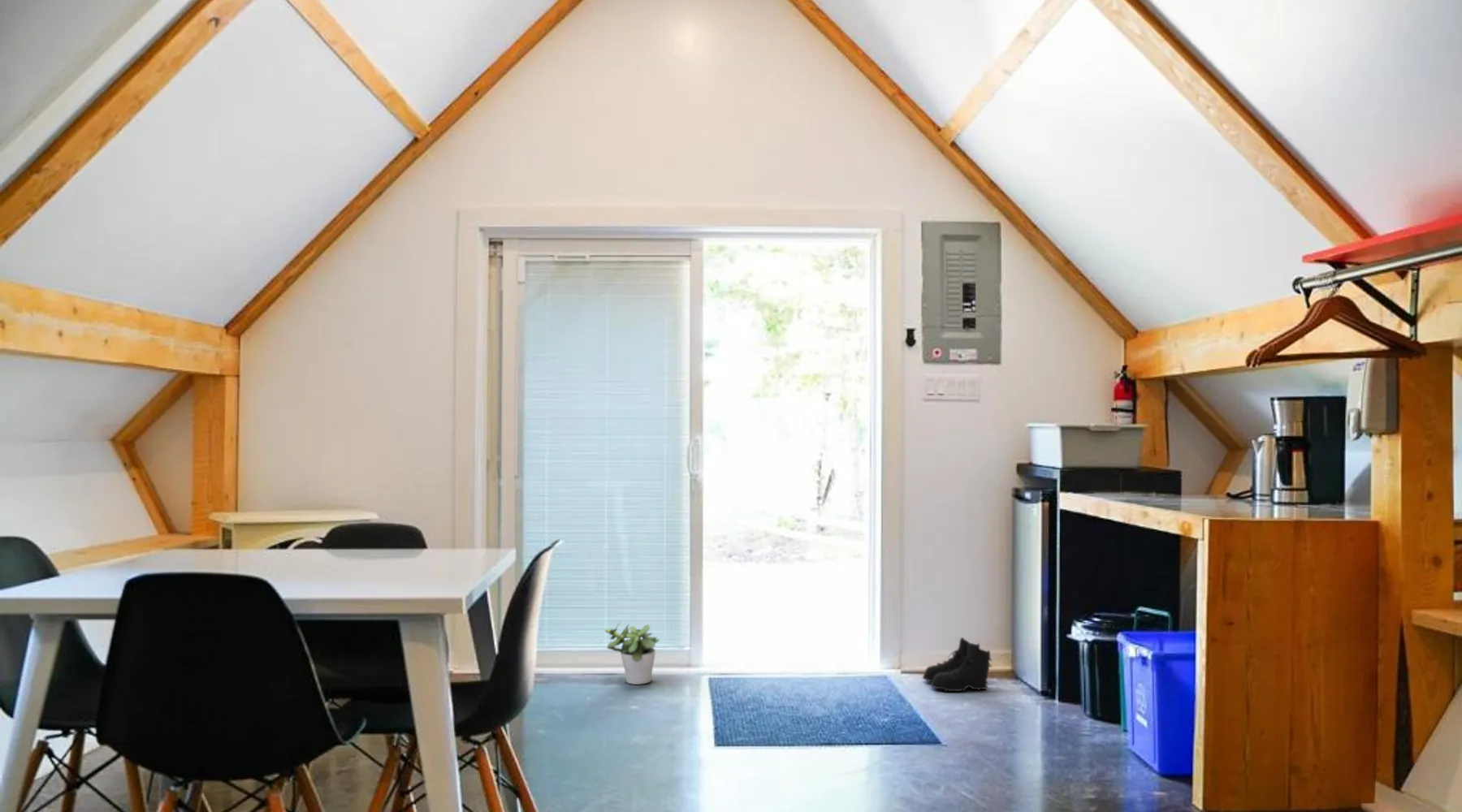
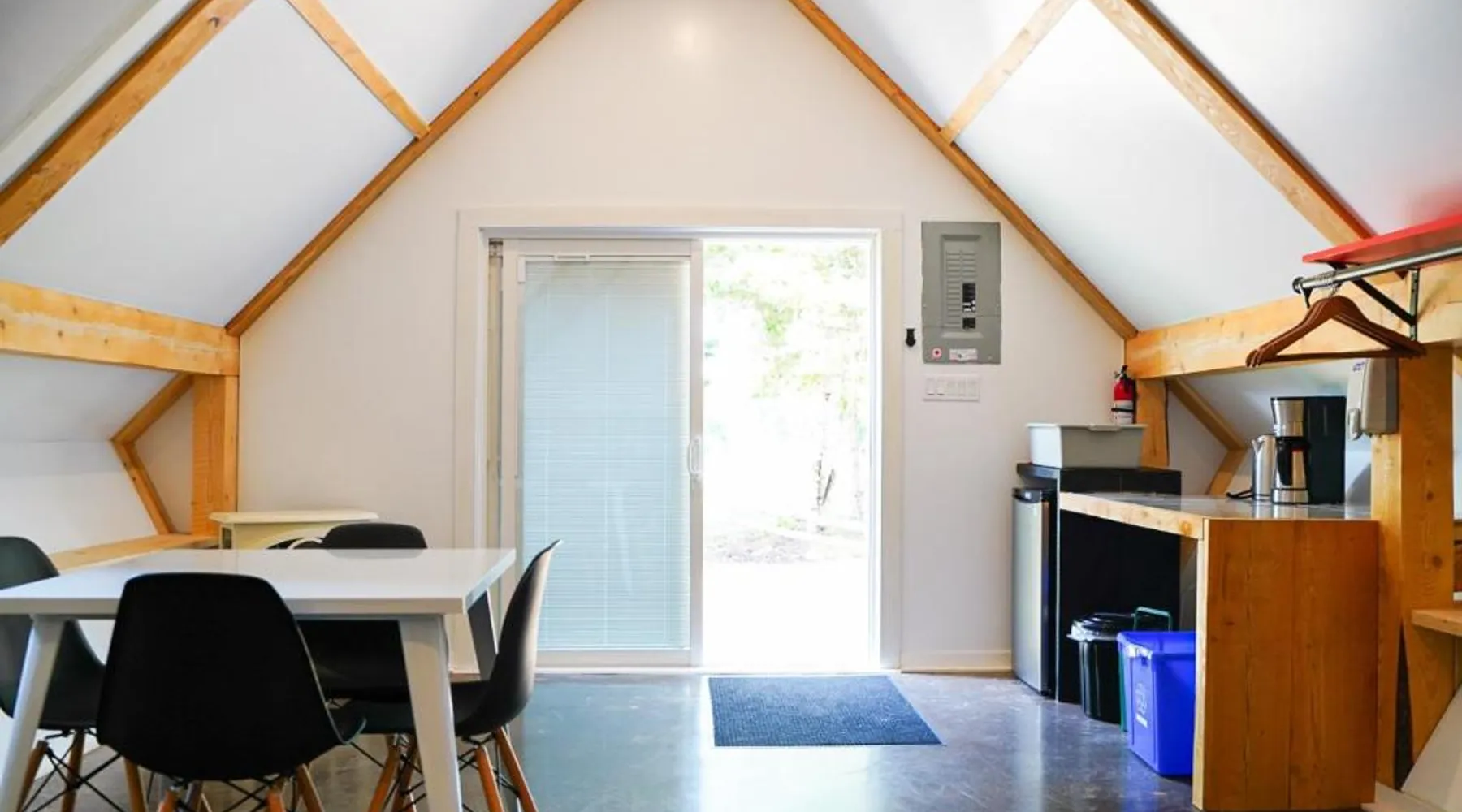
- boots [922,637,993,693]
- potted plant [603,621,660,685]
